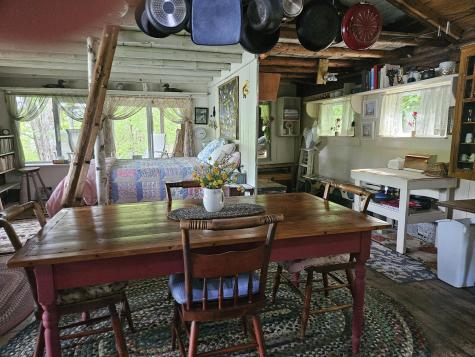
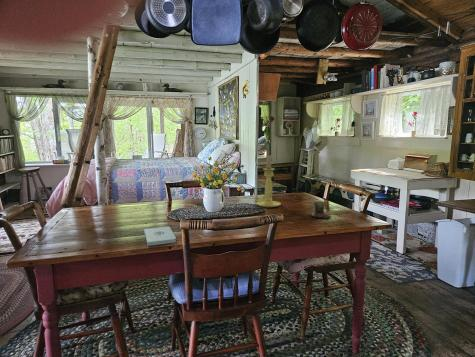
+ candle holder [255,154,282,208]
+ mug [309,200,332,219]
+ notepad [143,225,177,247]
